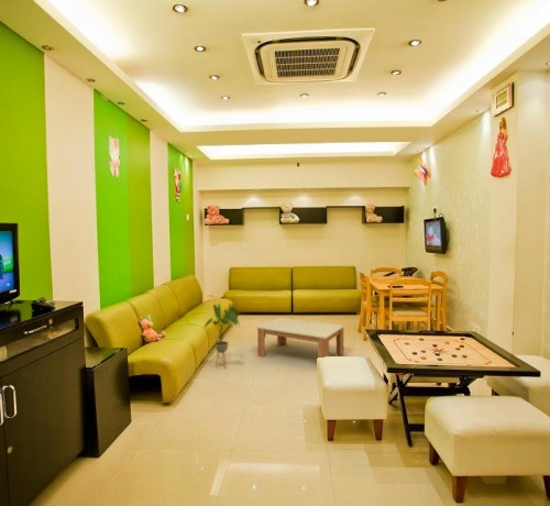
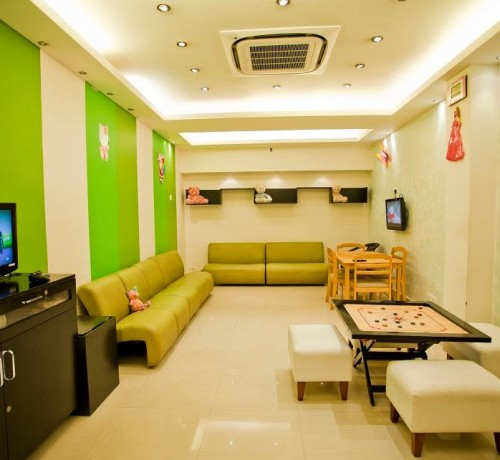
- coffee table [256,317,345,359]
- house plant [204,302,241,370]
